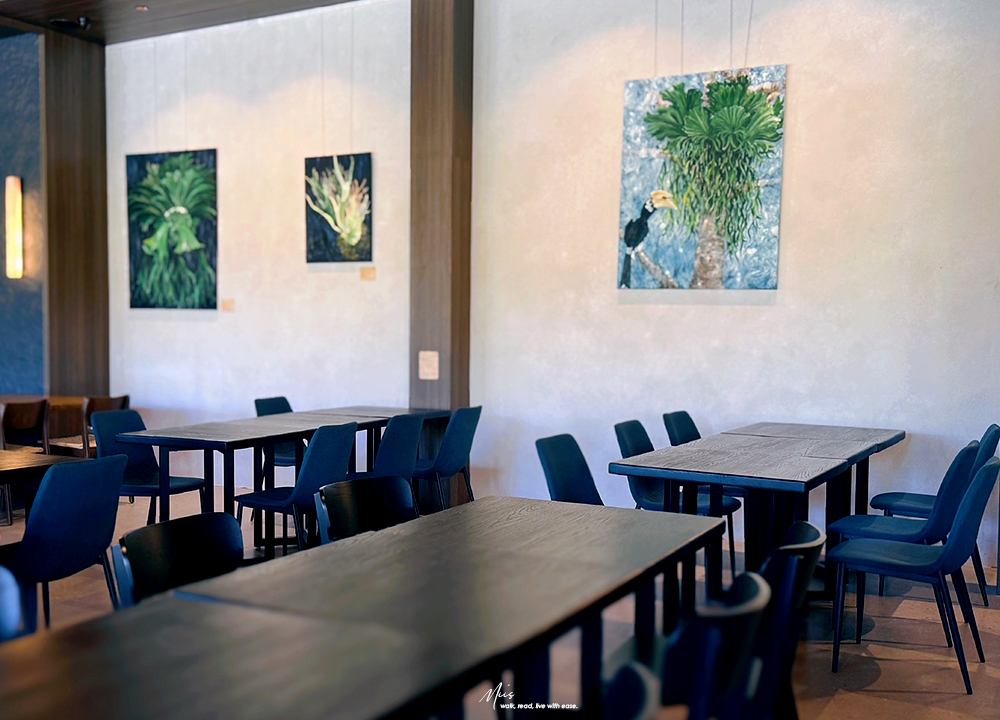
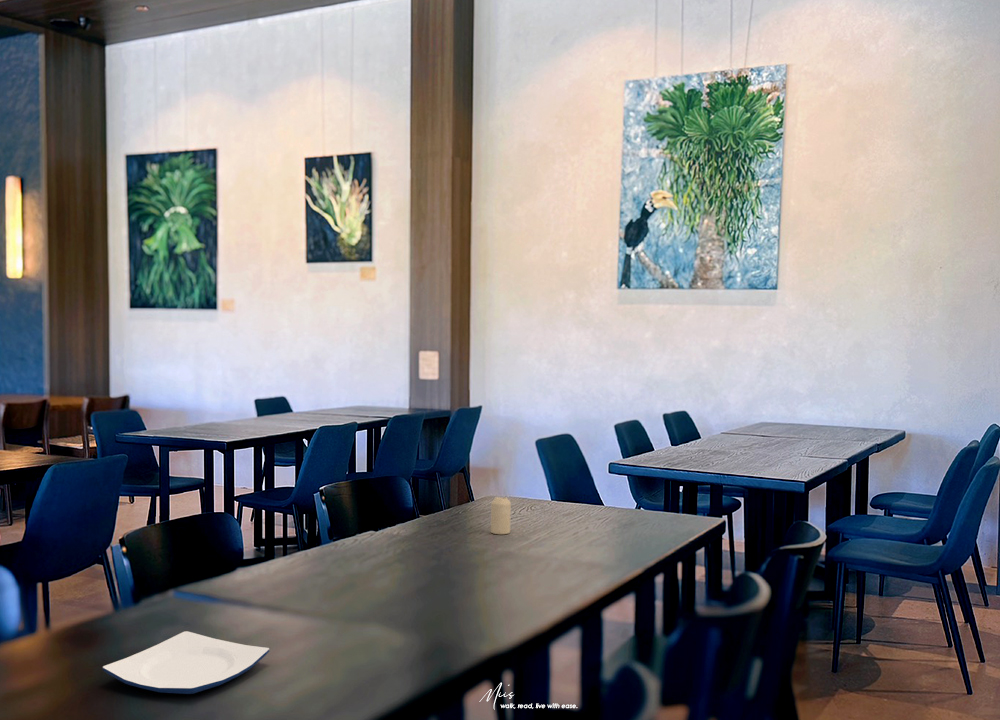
+ candle [490,496,512,535]
+ plate [102,630,270,695]
